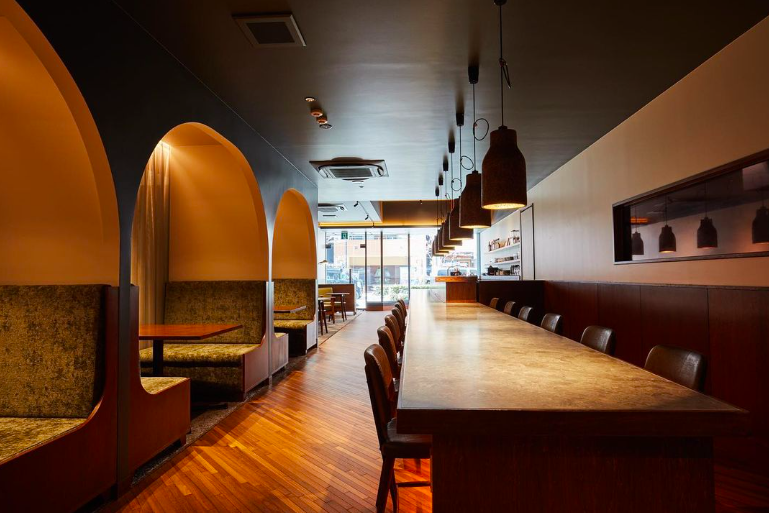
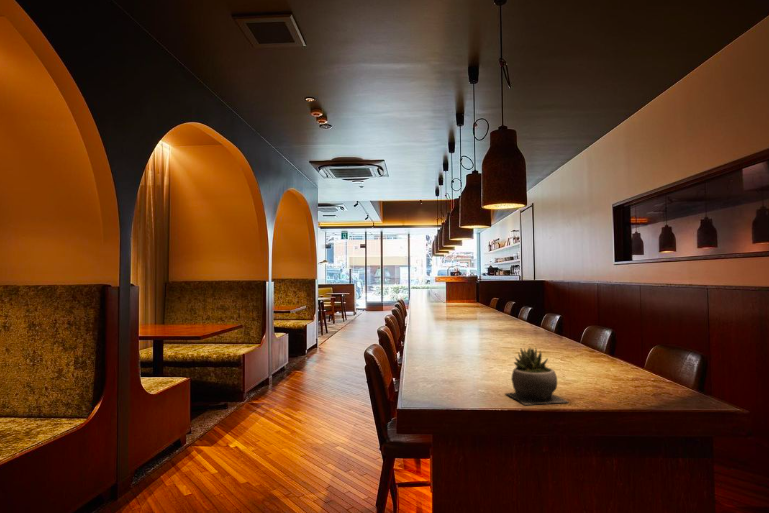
+ succulent plant [504,346,569,406]
